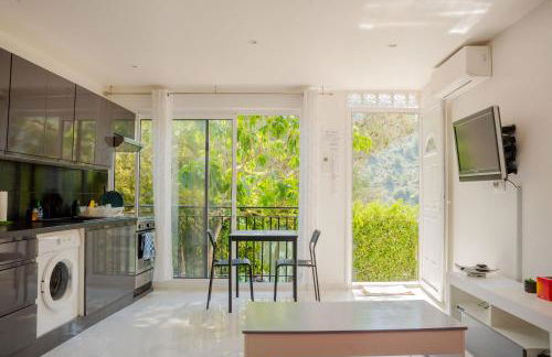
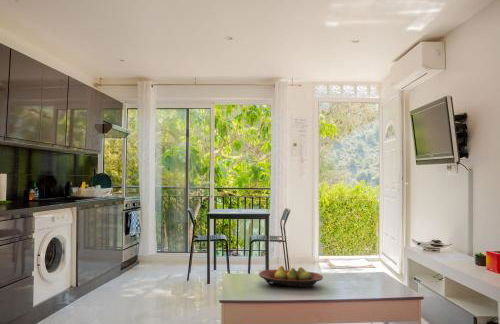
+ fruit bowl [258,265,324,289]
